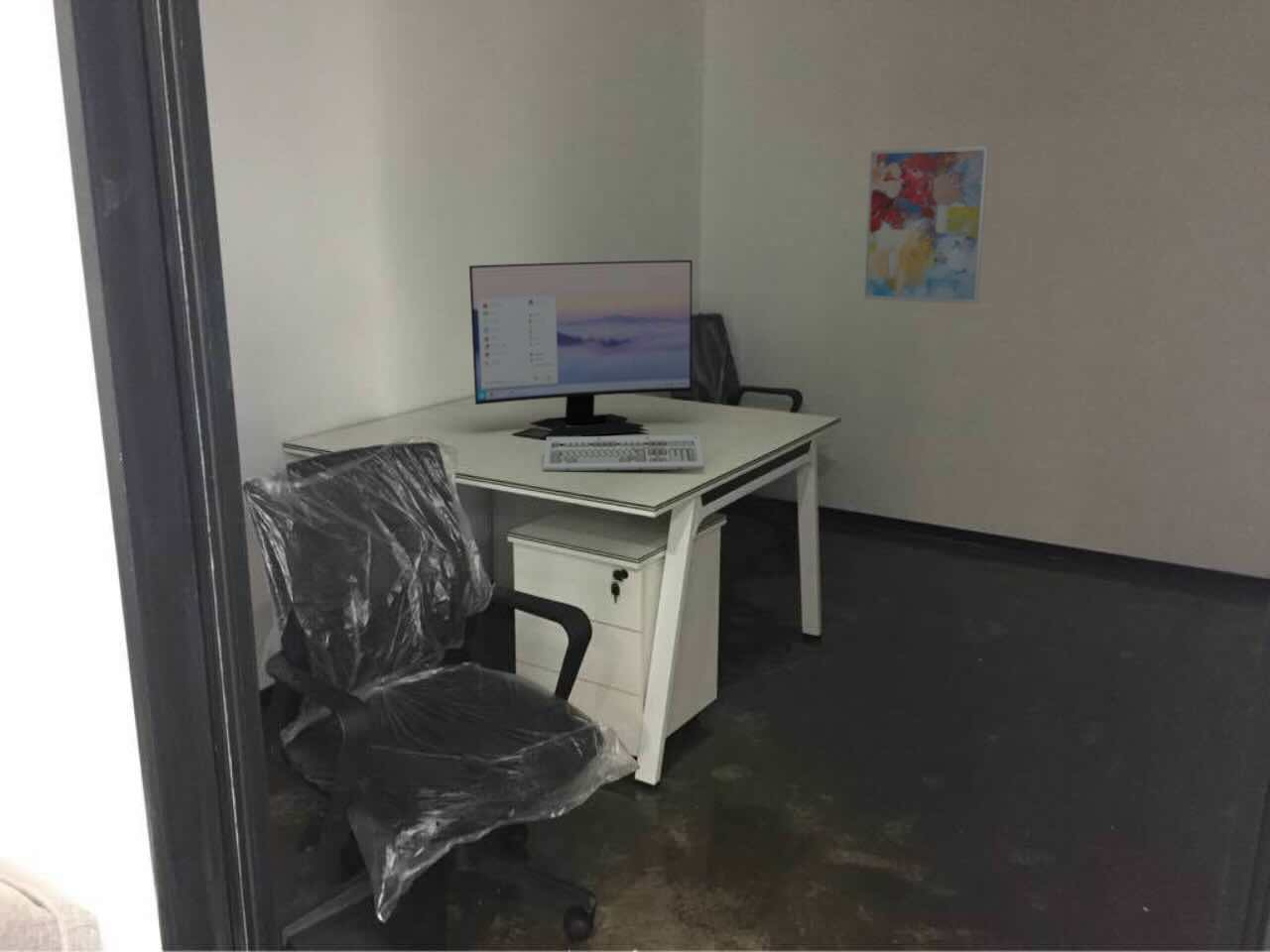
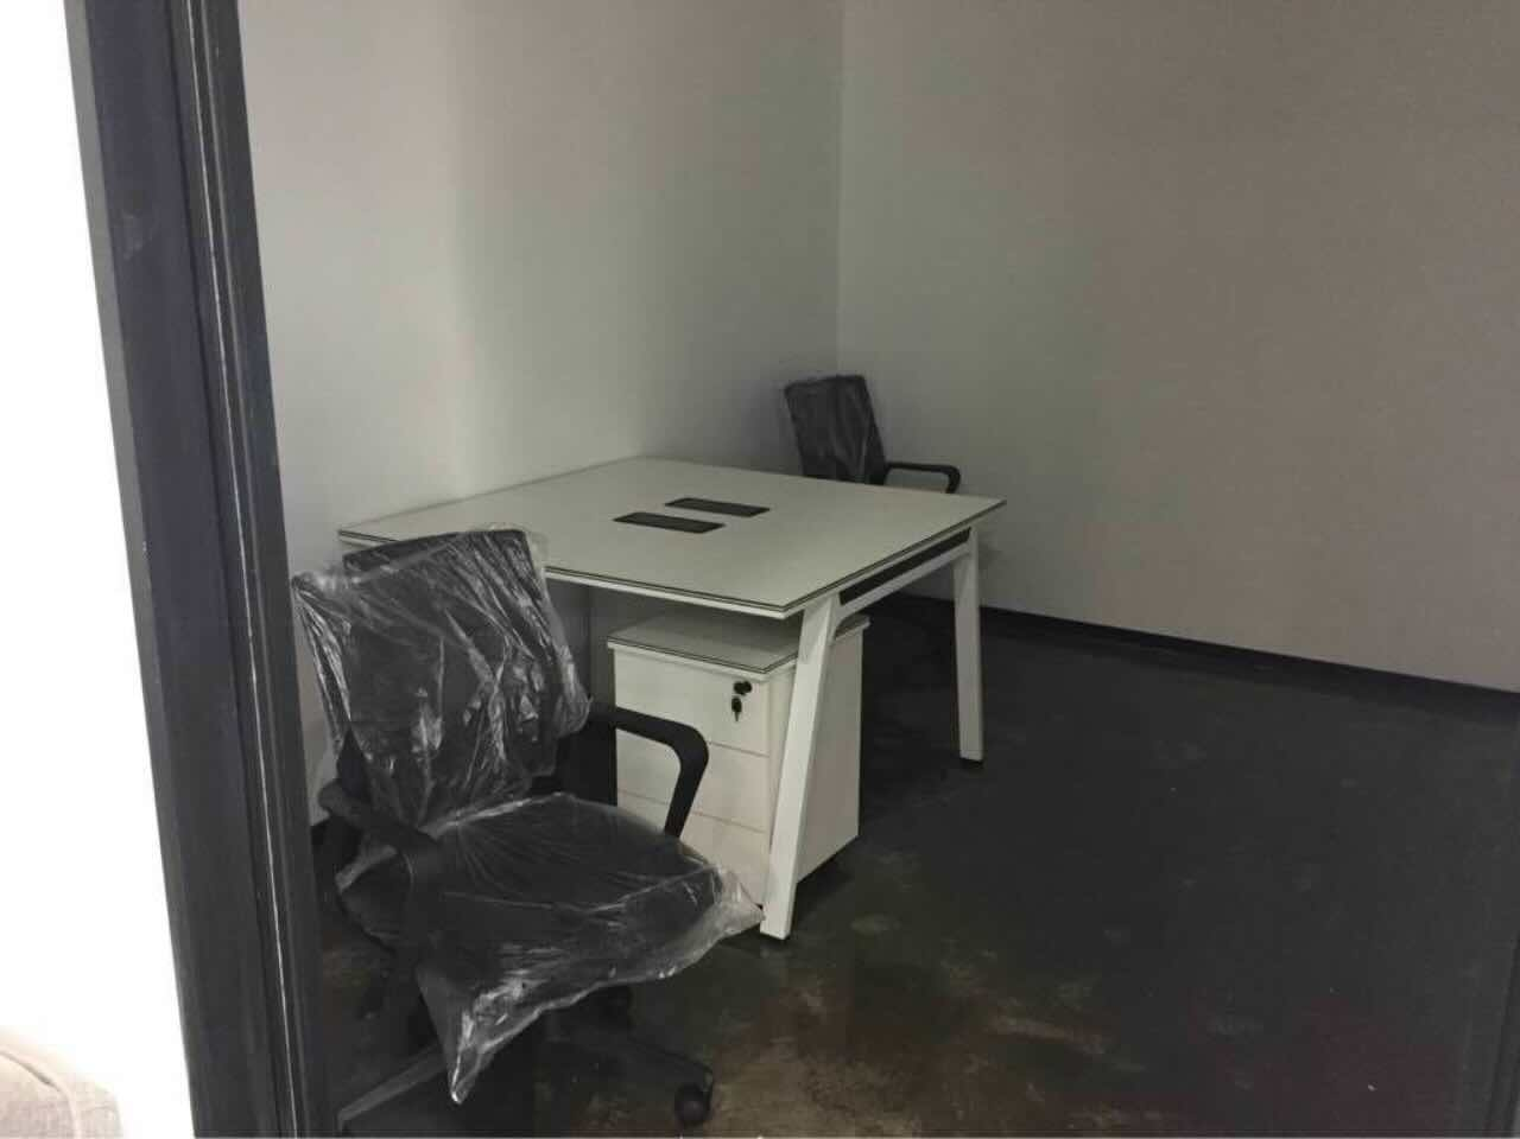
- computer monitor [468,259,694,440]
- keyboard [542,434,705,472]
- wall art [863,145,990,305]
